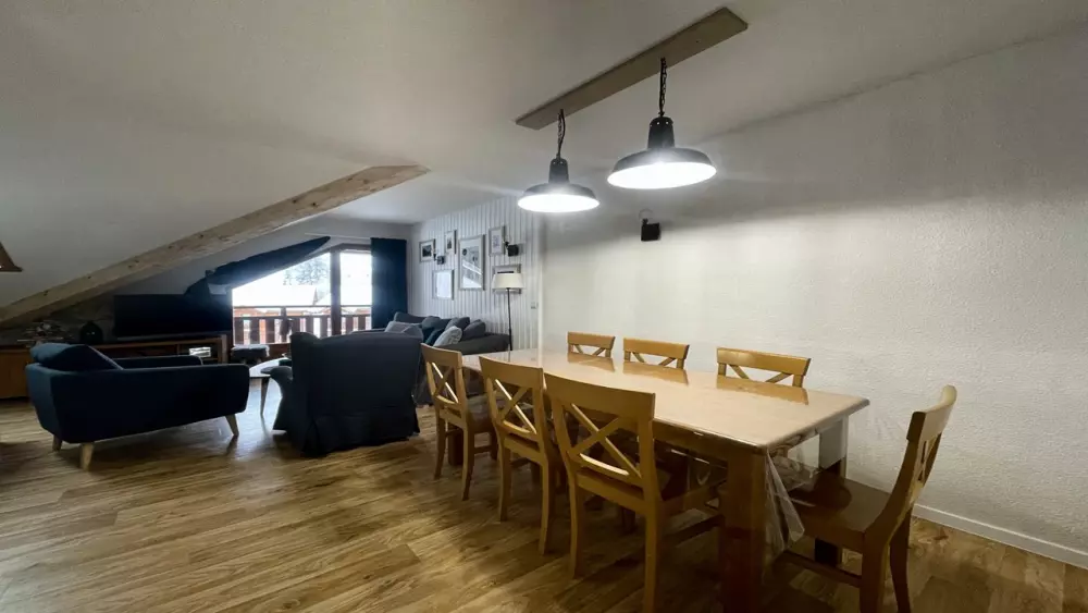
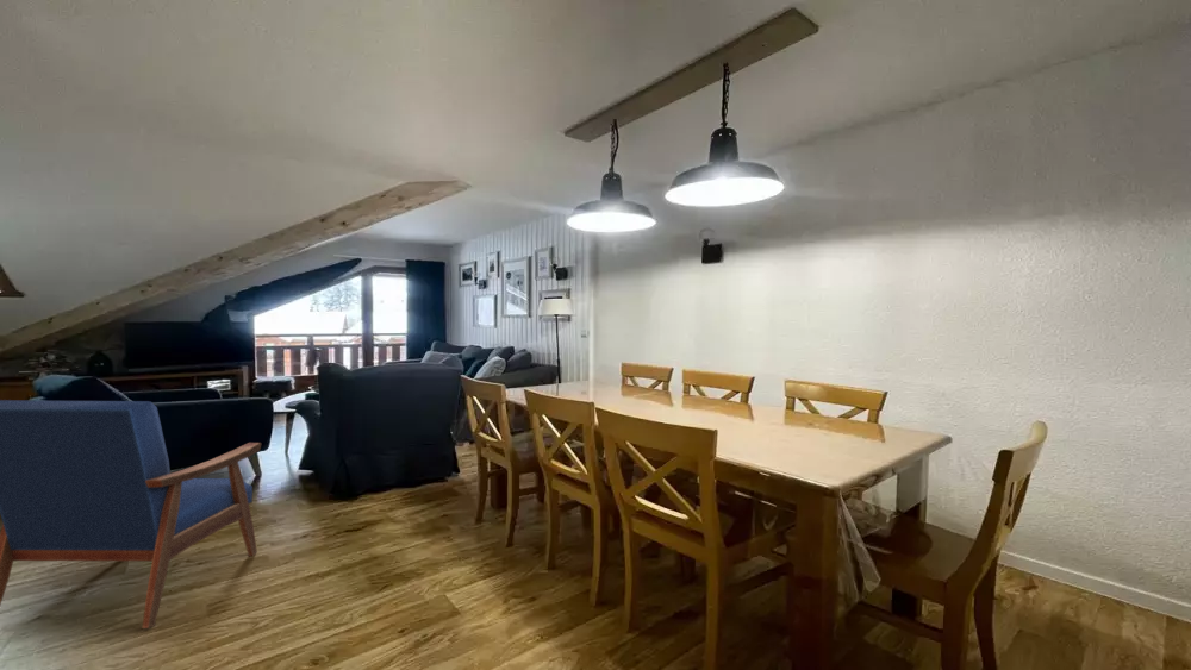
+ armchair [0,399,262,630]
